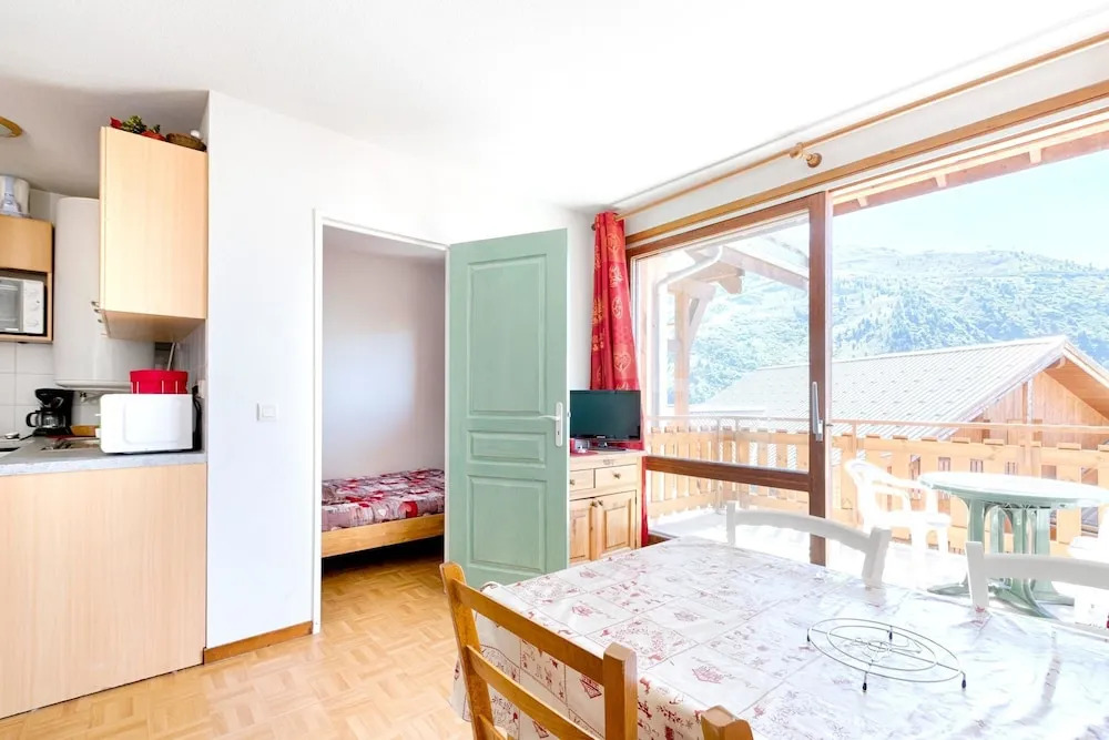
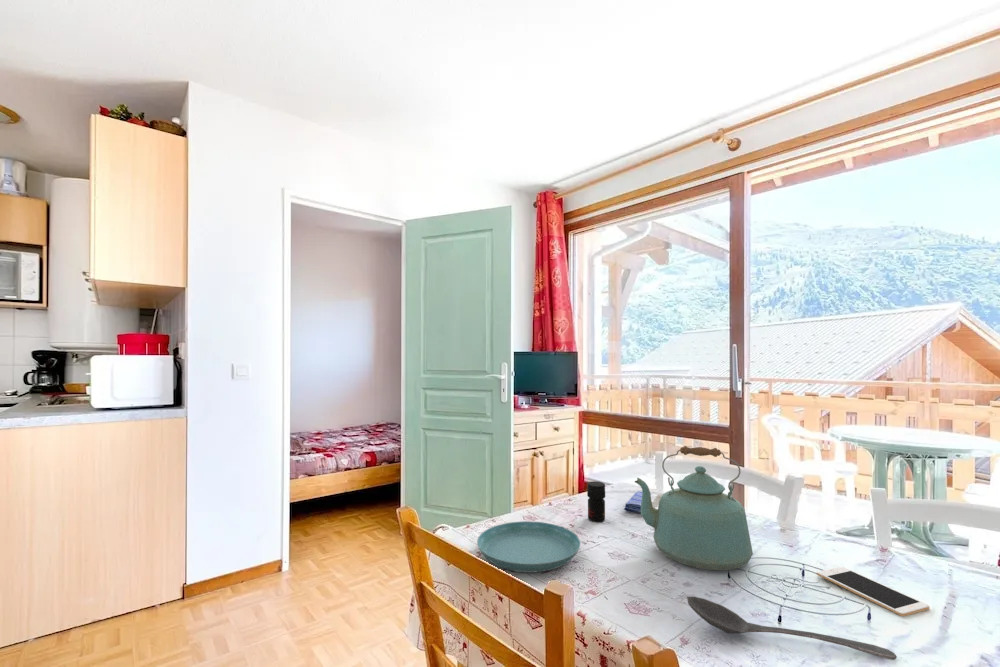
+ stirrer [686,595,898,661]
+ saucer [476,520,581,574]
+ cell phone [816,566,930,617]
+ kettle [634,445,754,571]
+ dish towel [623,490,663,514]
+ jar [586,480,606,523]
